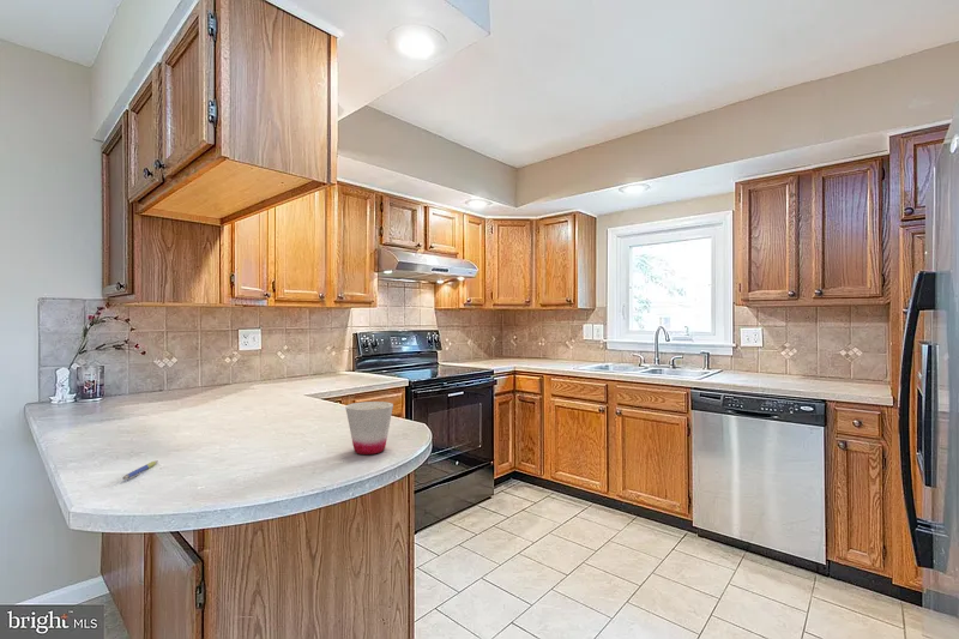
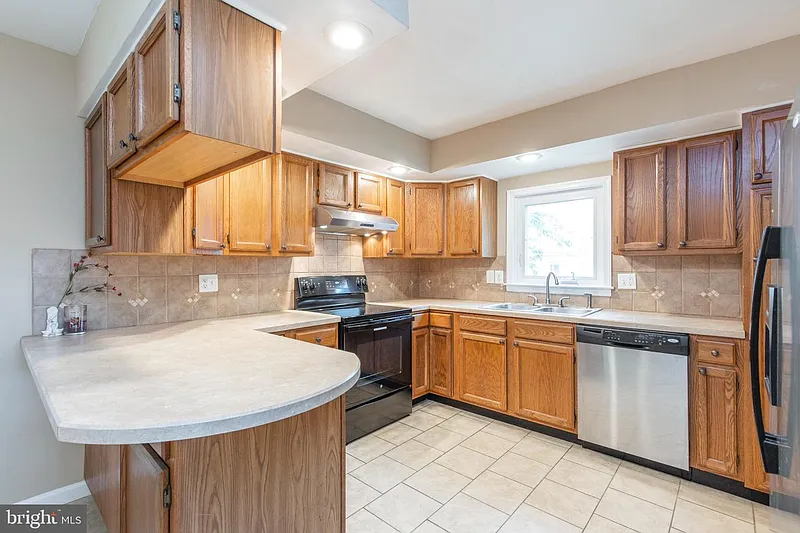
- pen [121,459,159,481]
- cup [344,400,394,456]
